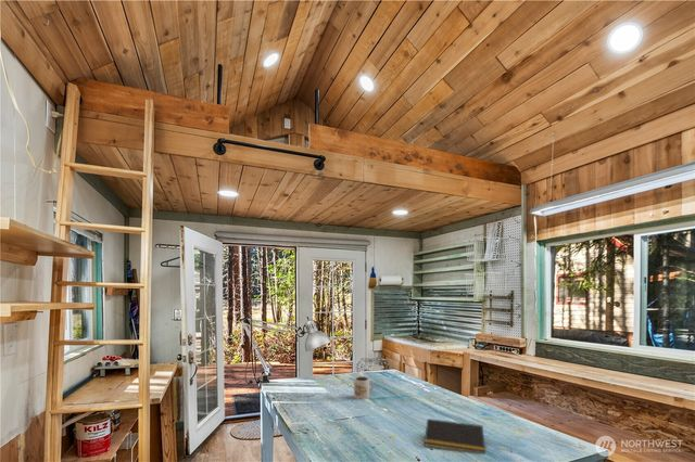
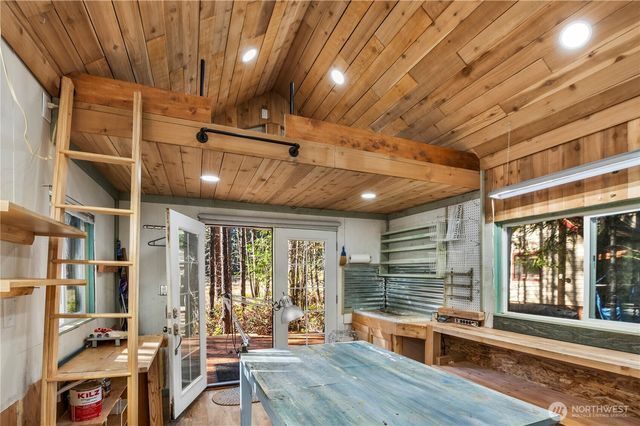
- notepad [424,418,486,454]
- mug [353,375,375,400]
